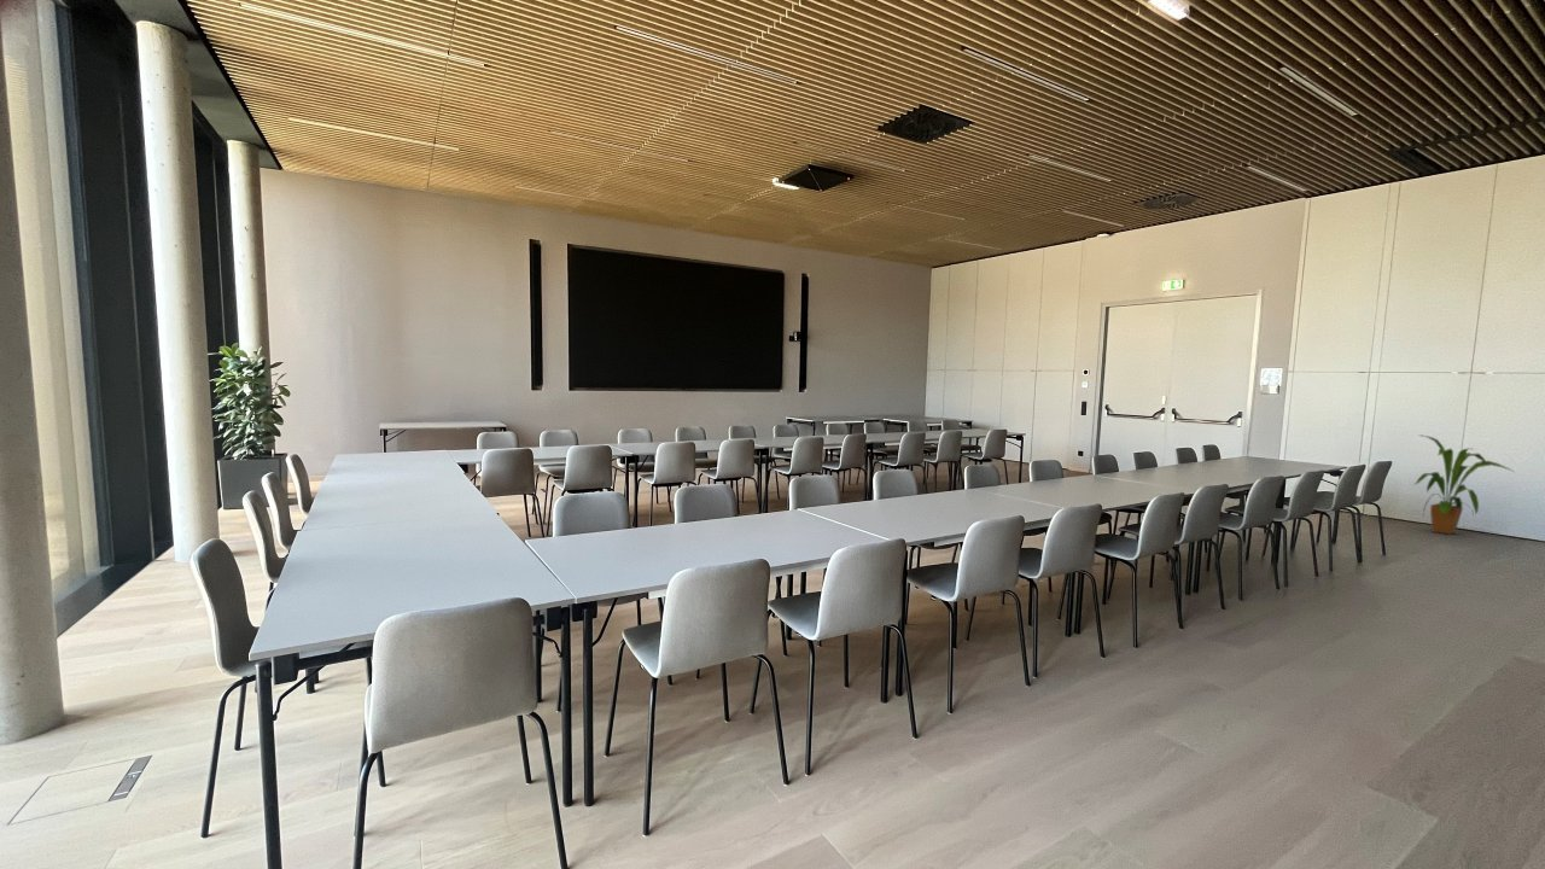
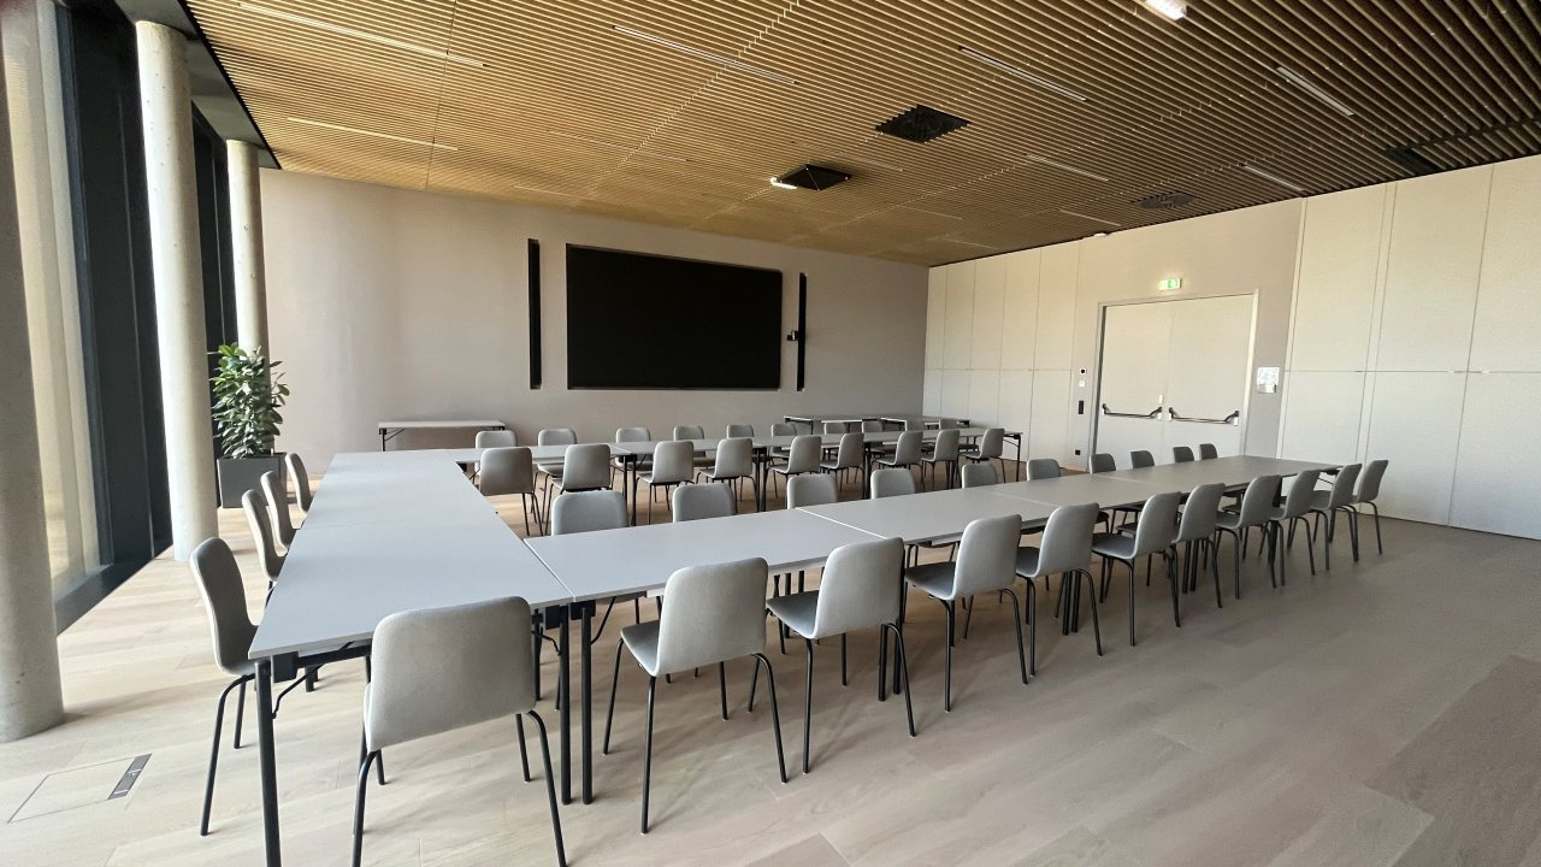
- house plant [1413,433,1514,536]
